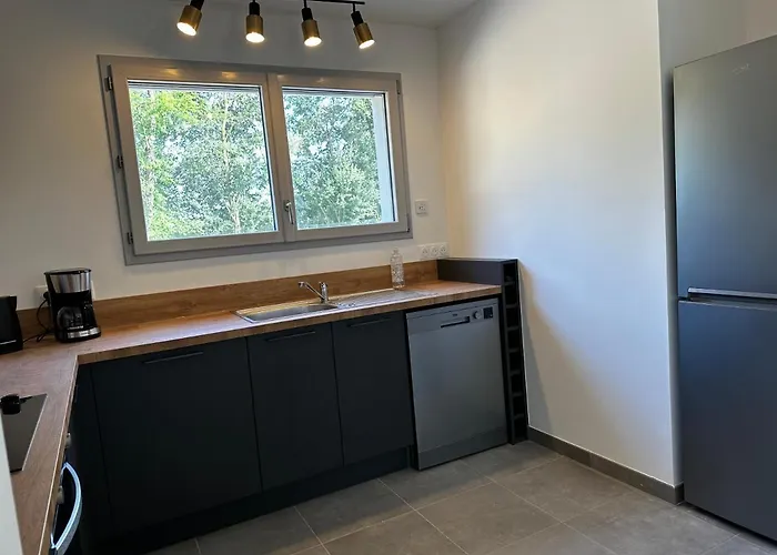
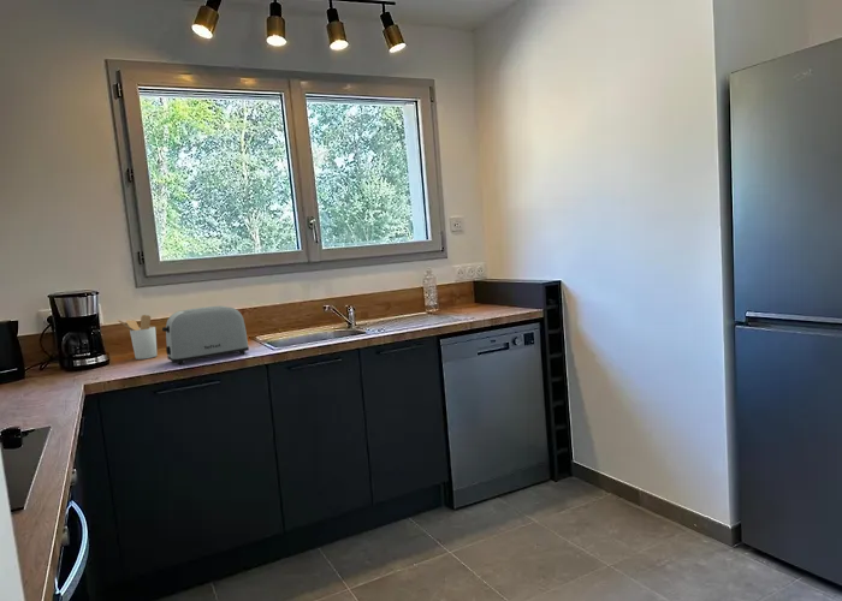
+ utensil holder [115,314,159,361]
+ toaster [161,305,250,365]
